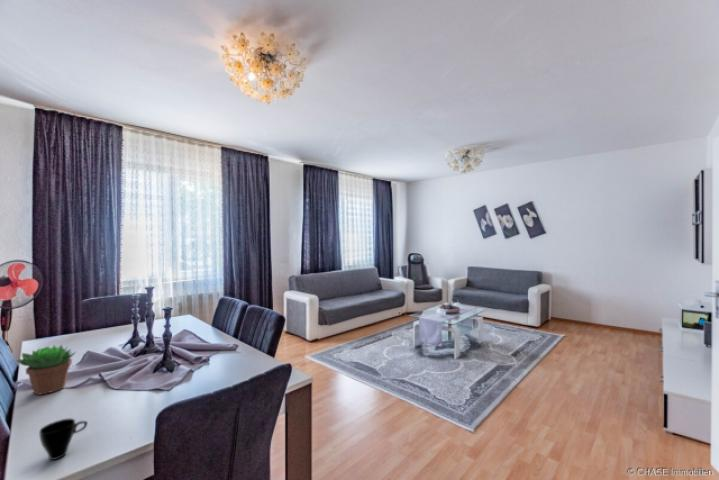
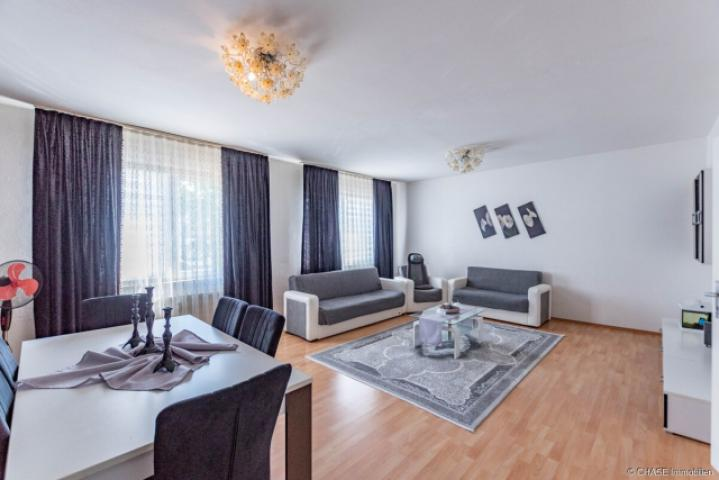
- cup [38,417,88,461]
- succulent plant [15,344,78,396]
